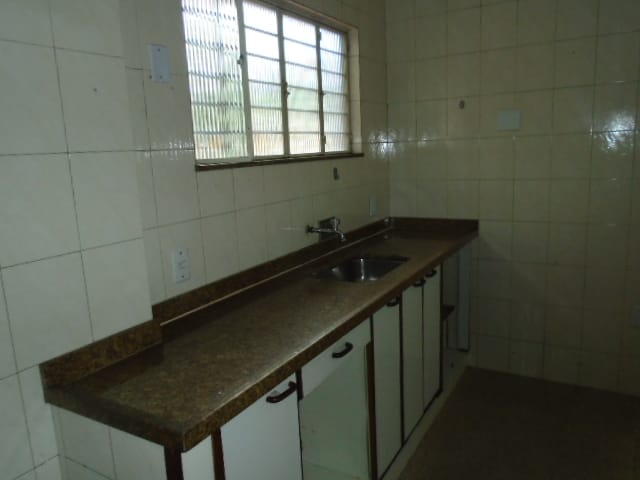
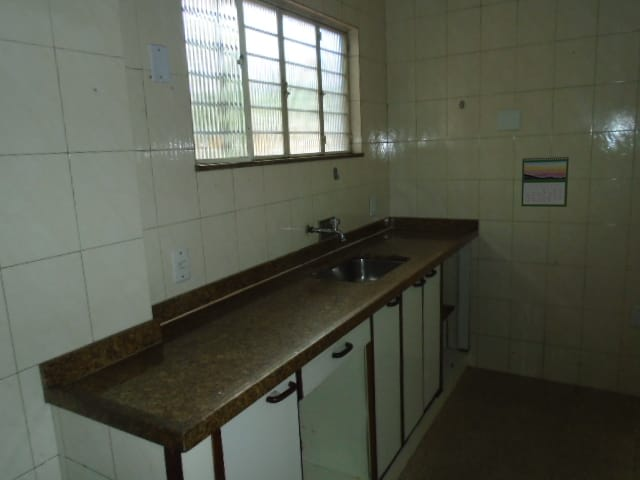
+ calendar [520,155,570,208]
